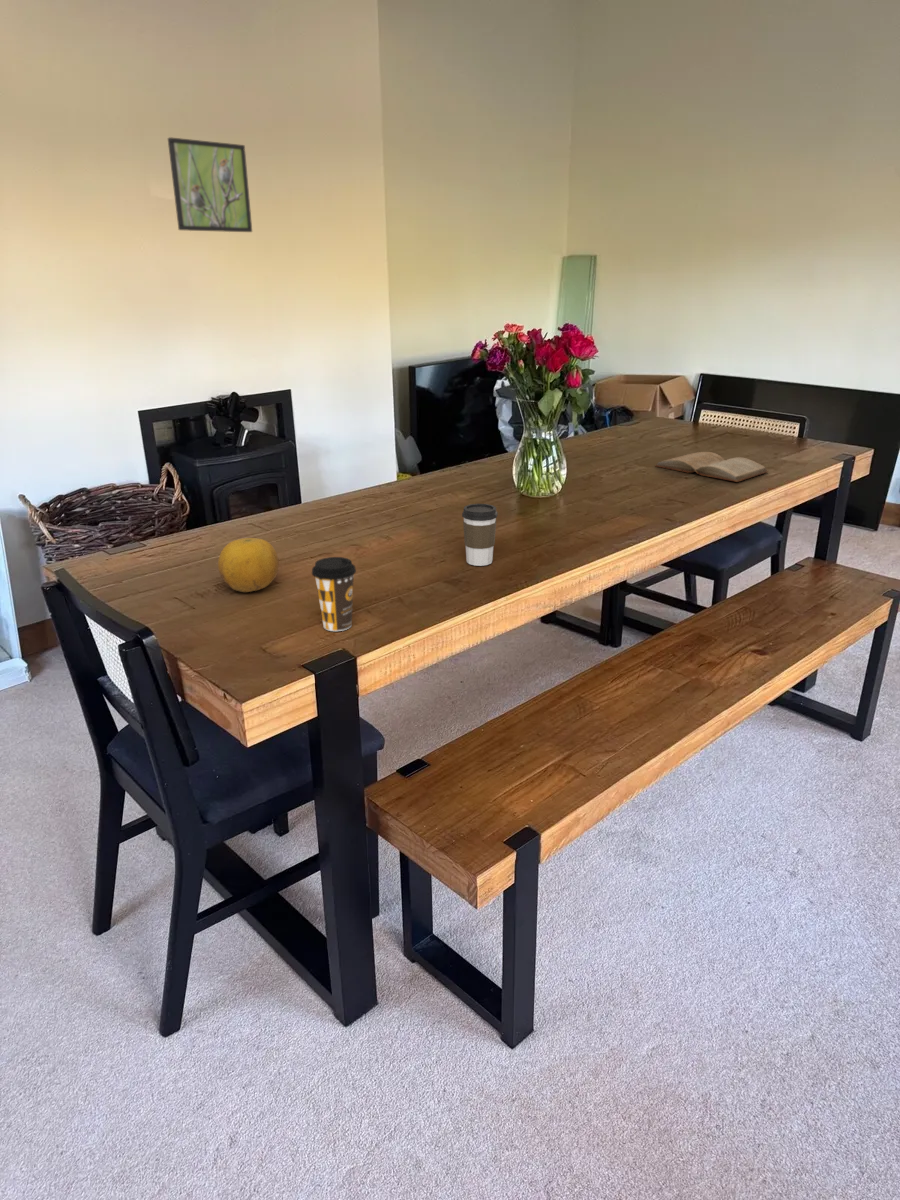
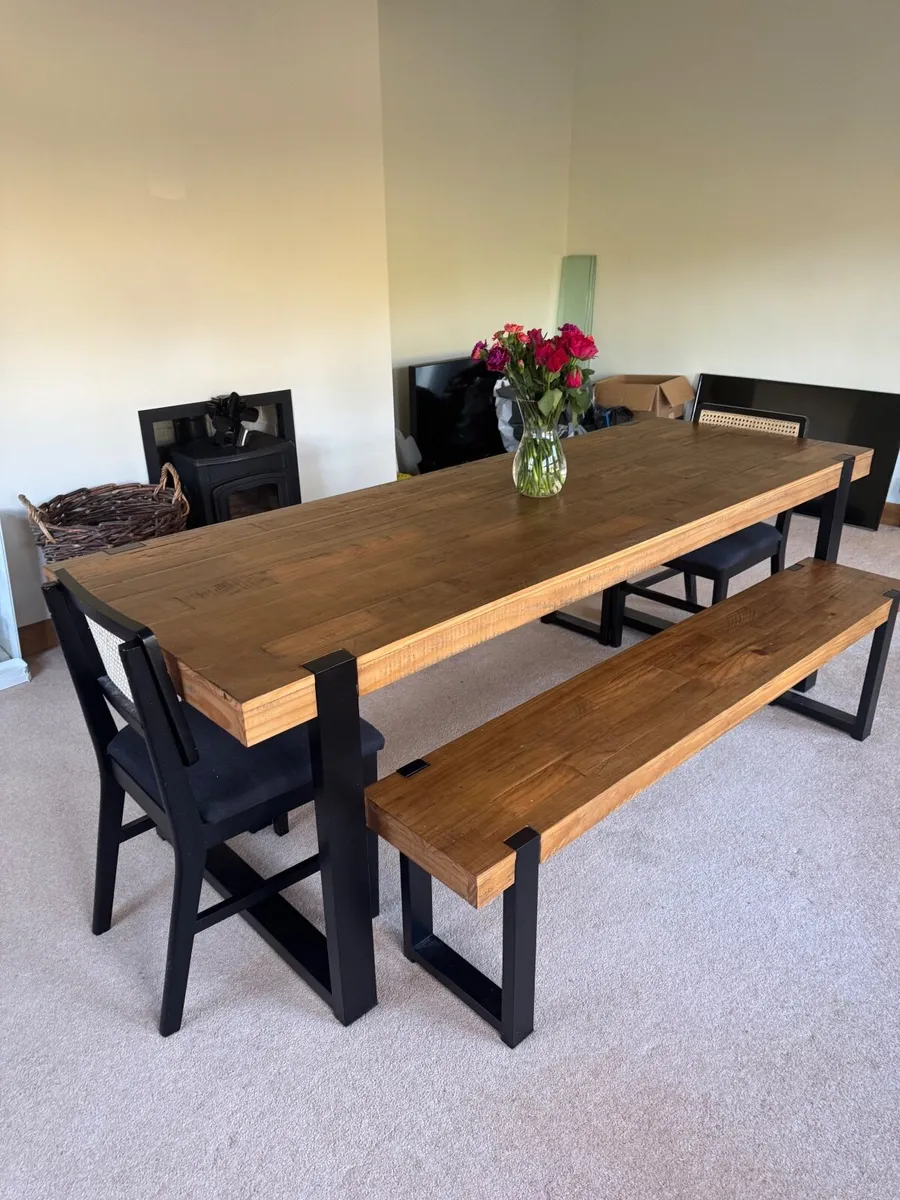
- fruit [217,537,280,593]
- coffee cup [311,556,357,632]
- coffee cup [461,503,498,567]
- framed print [167,136,253,233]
- book [654,451,770,483]
